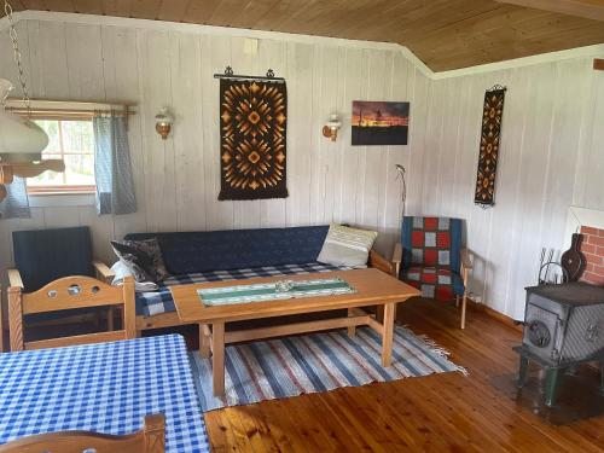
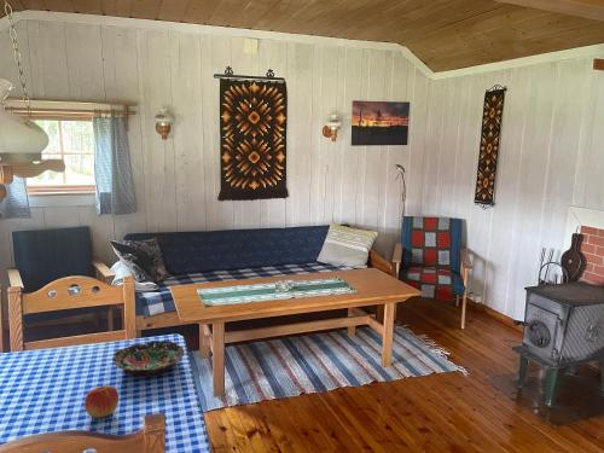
+ apple [83,384,120,419]
+ bowl [111,339,186,378]
